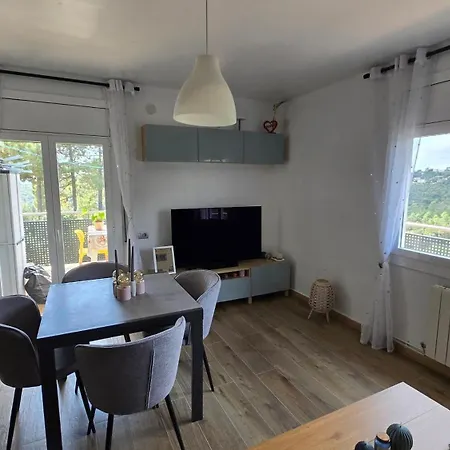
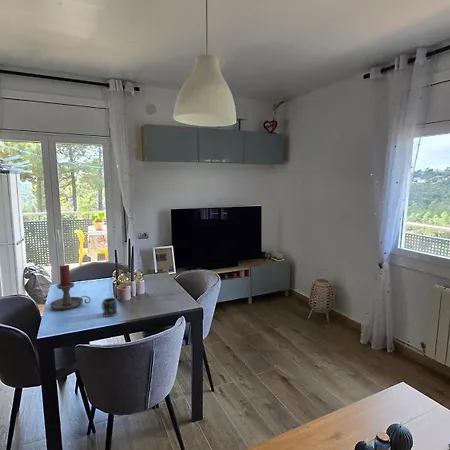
+ candle holder [49,264,92,311]
+ mug [100,297,119,318]
